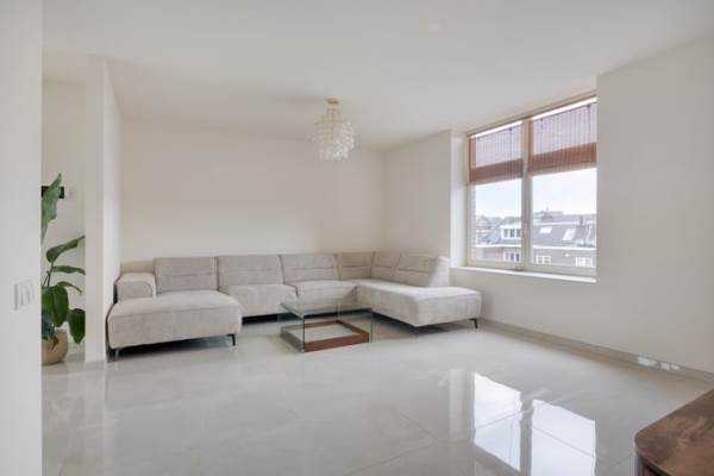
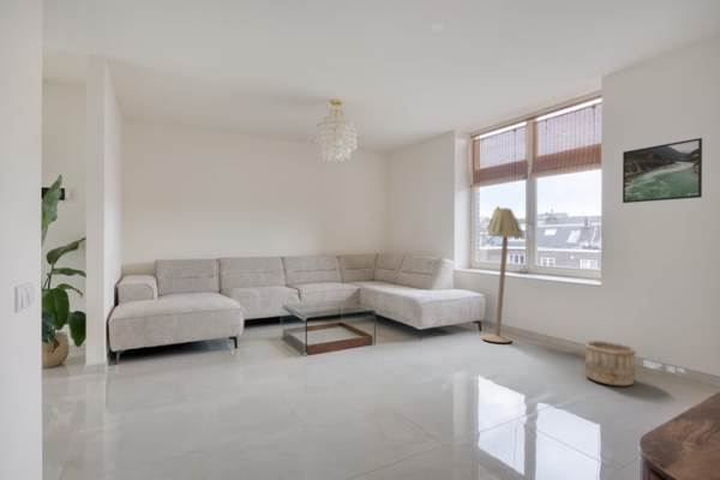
+ wooden bucket [583,340,637,388]
+ floor lamp [481,205,524,343]
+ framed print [622,137,703,204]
